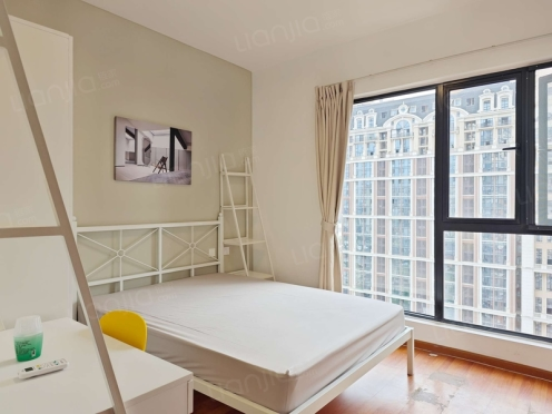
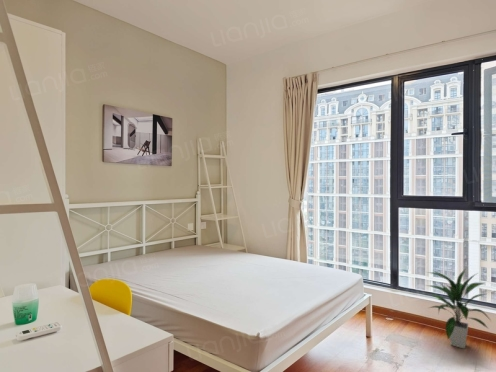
+ indoor plant [424,267,492,349]
